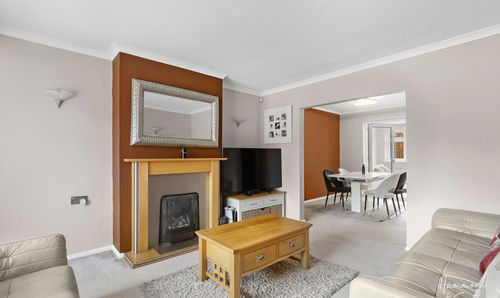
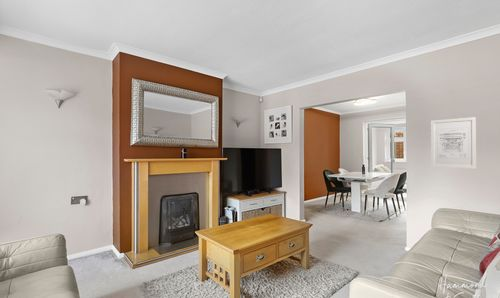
+ wall art [430,116,477,170]
